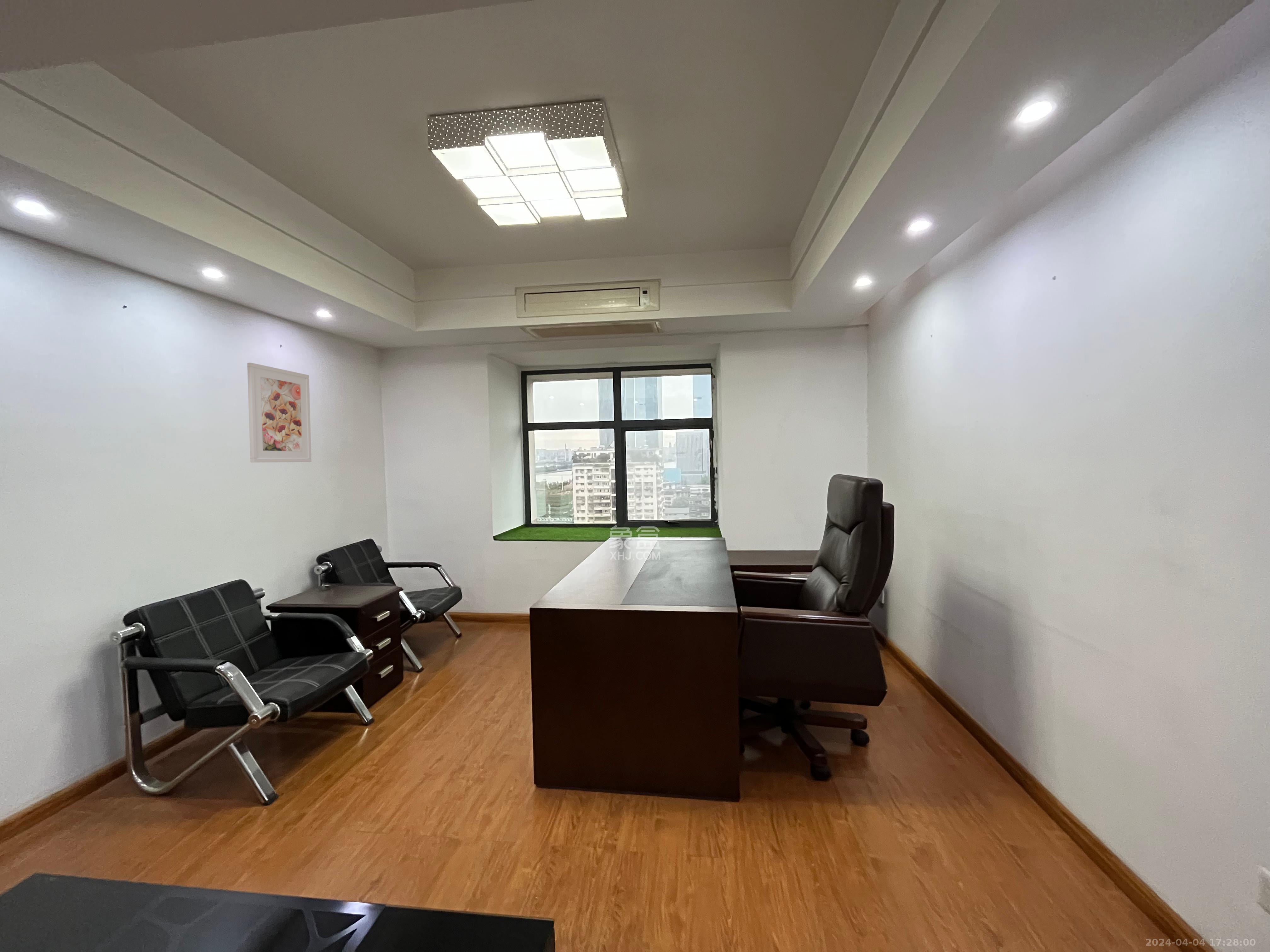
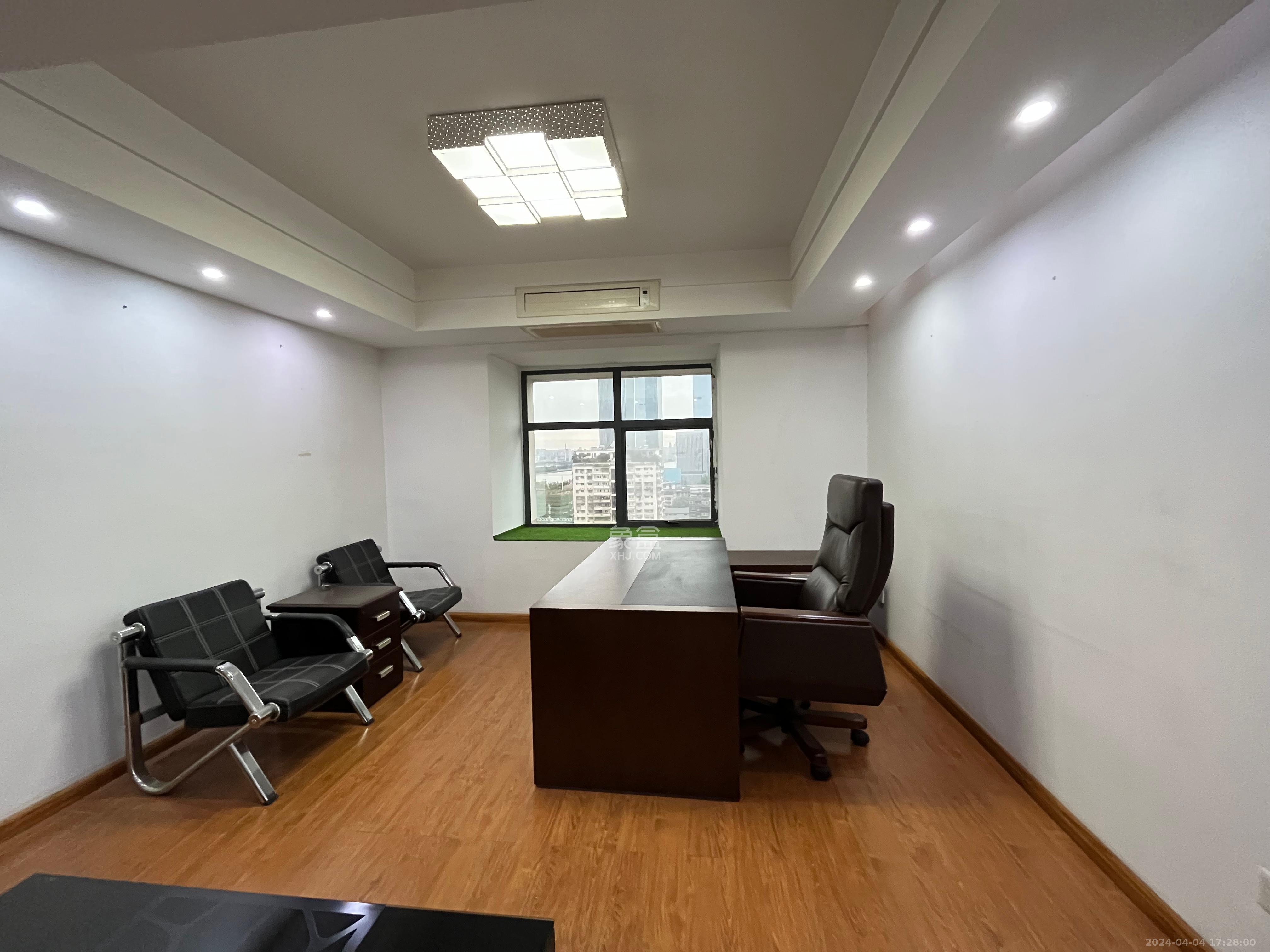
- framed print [247,362,312,463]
